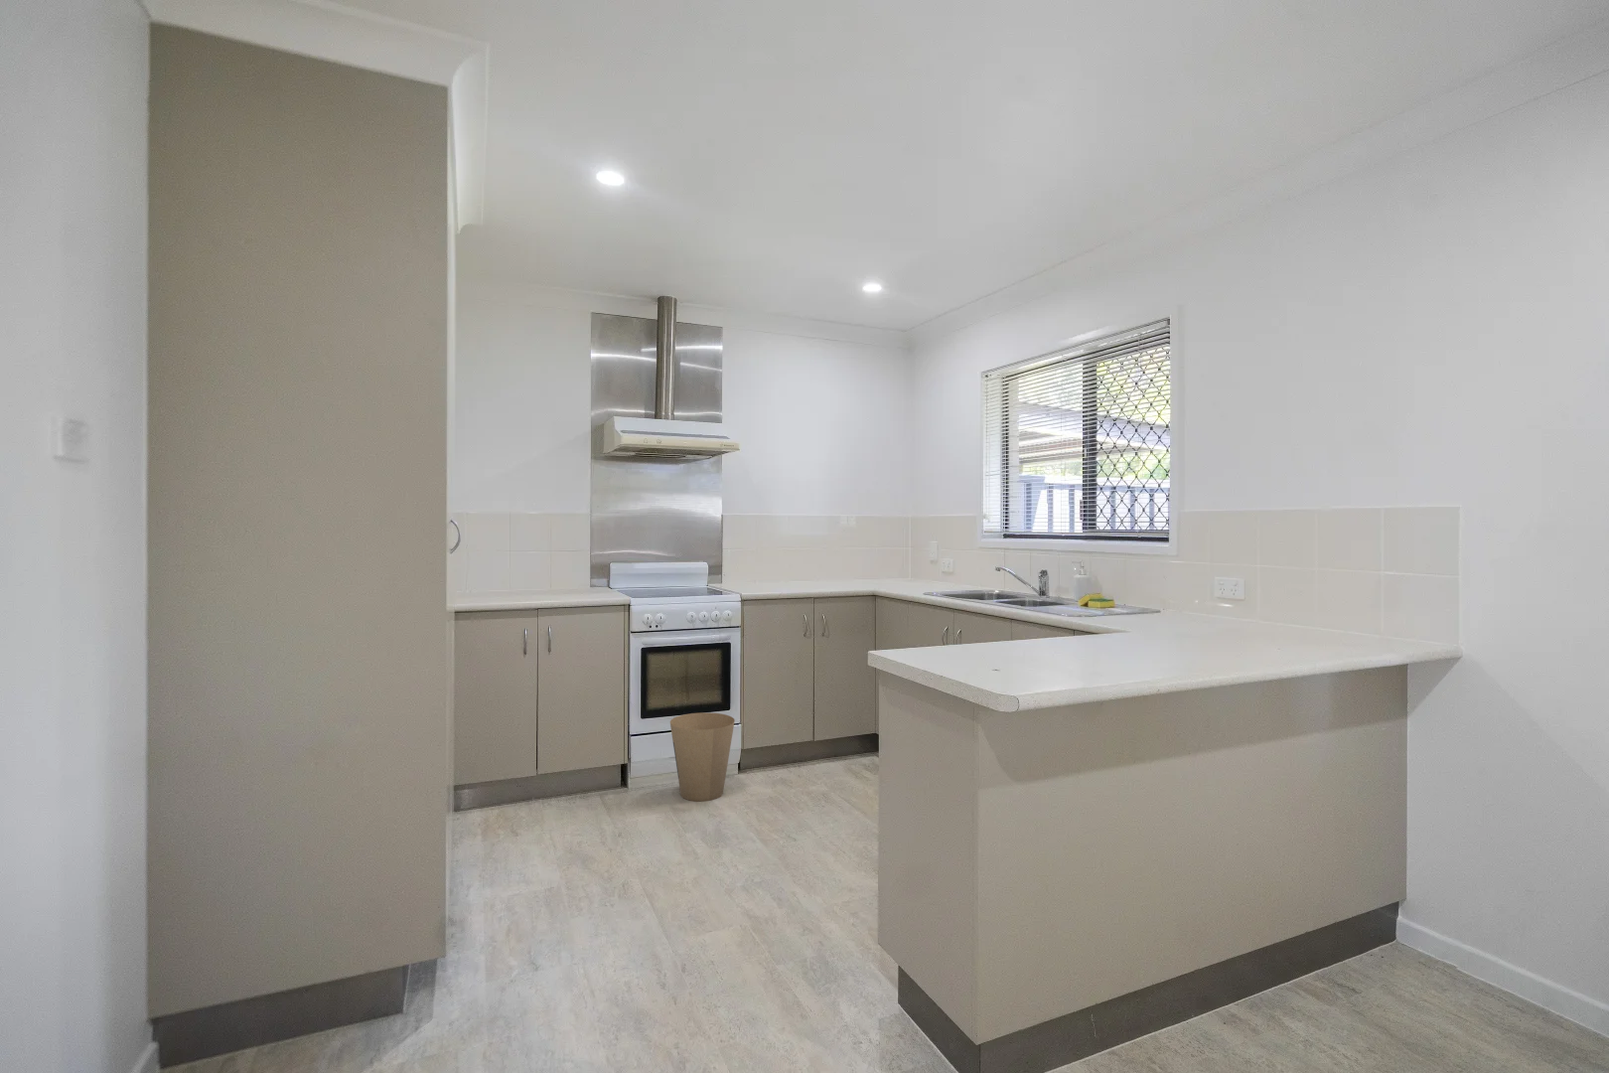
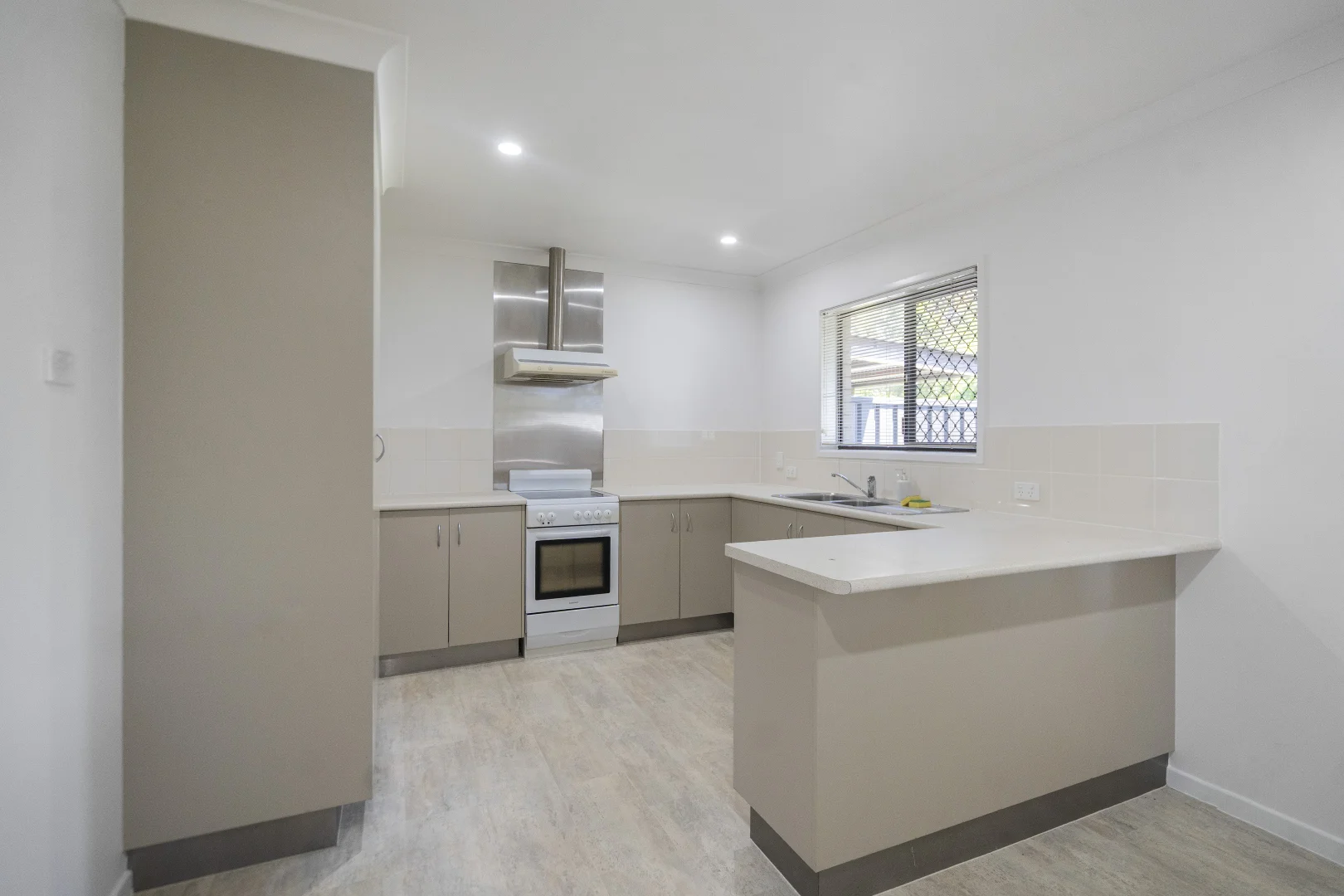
- trash can [669,711,736,802]
